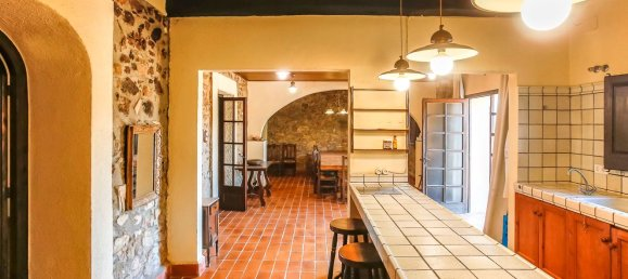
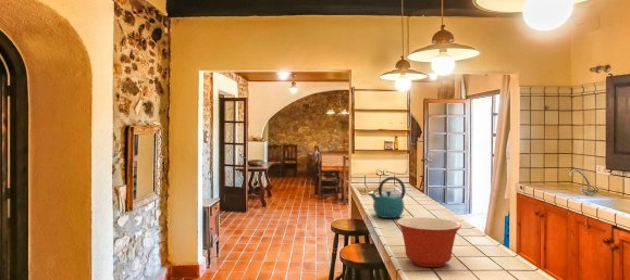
+ mixing bowl [396,216,462,268]
+ kettle [368,176,407,219]
